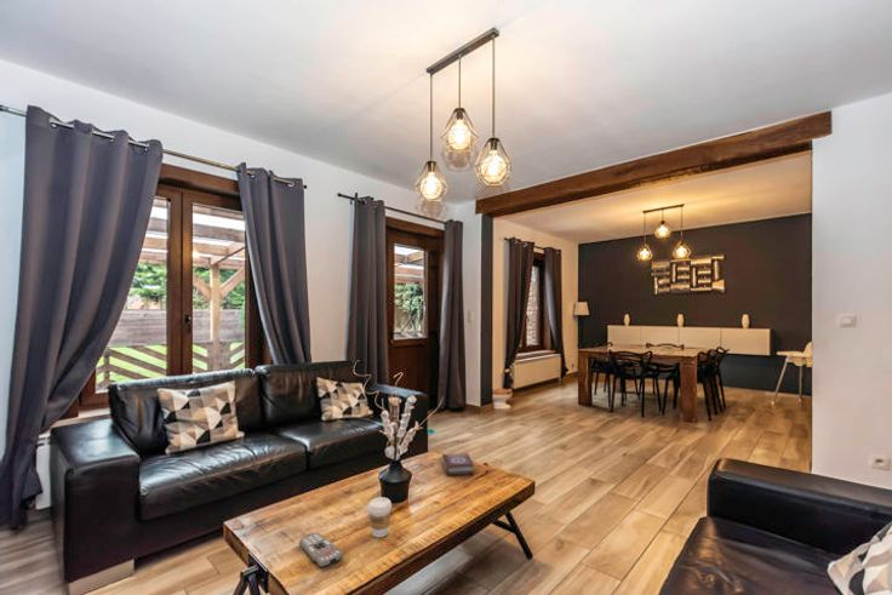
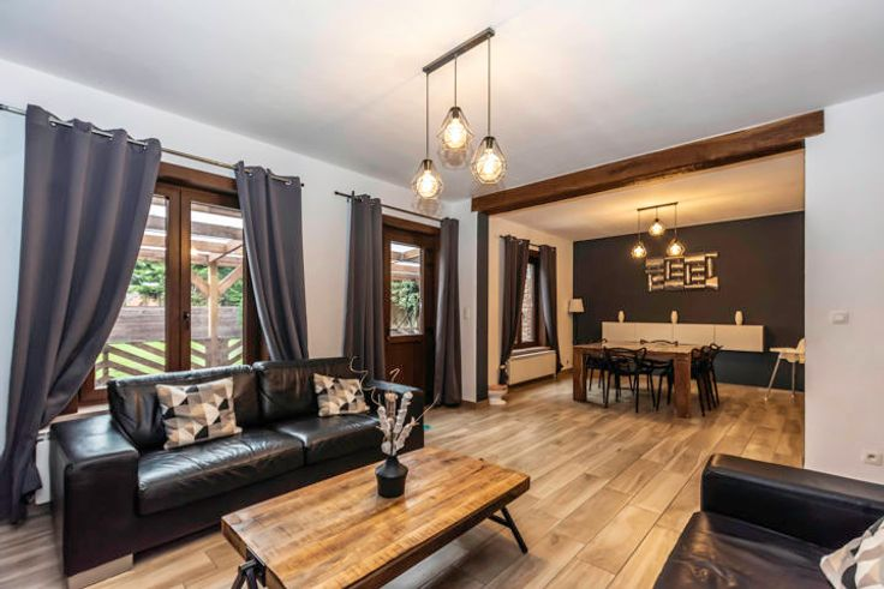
- book [441,452,475,476]
- remote control [298,532,344,568]
- coffee cup [367,496,393,538]
